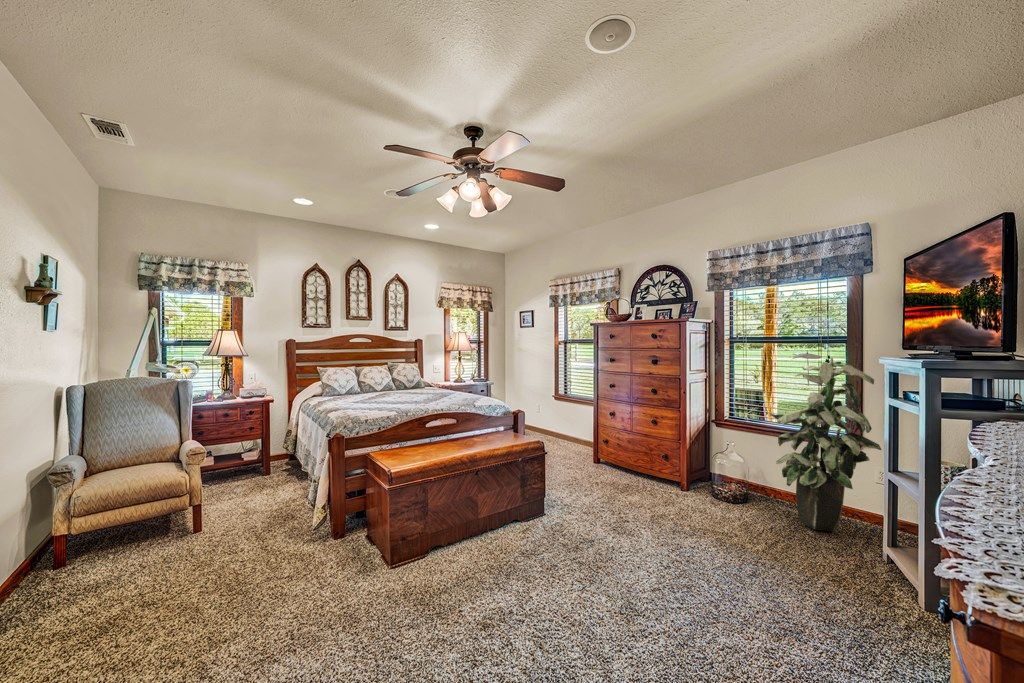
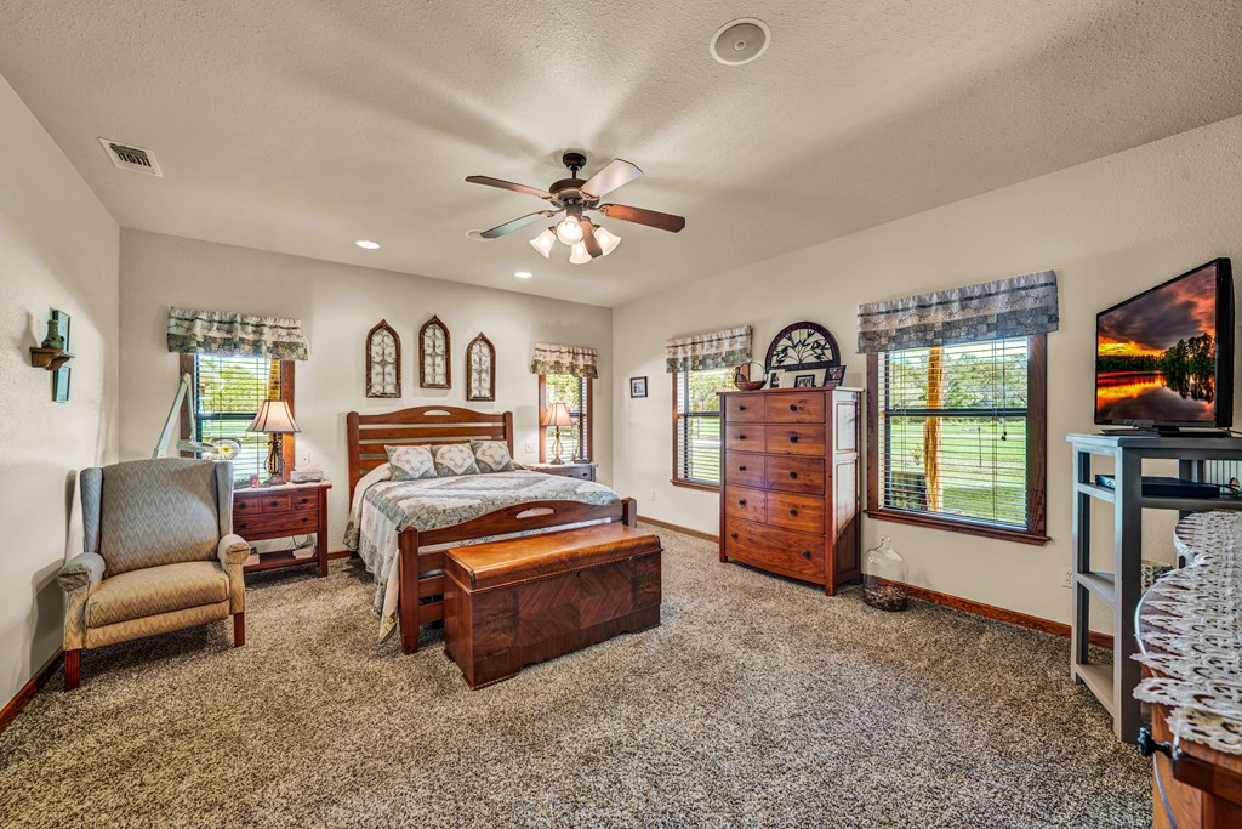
- indoor plant [769,353,883,532]
